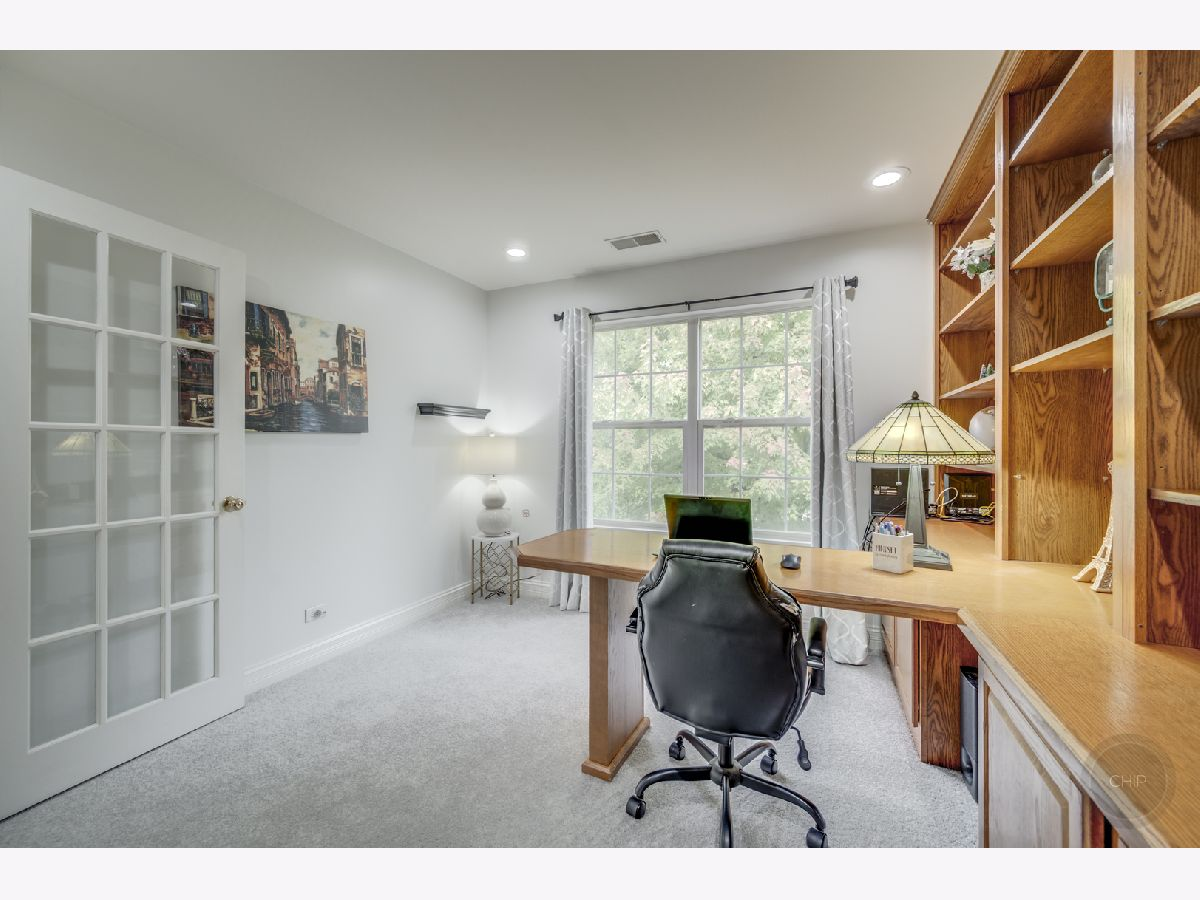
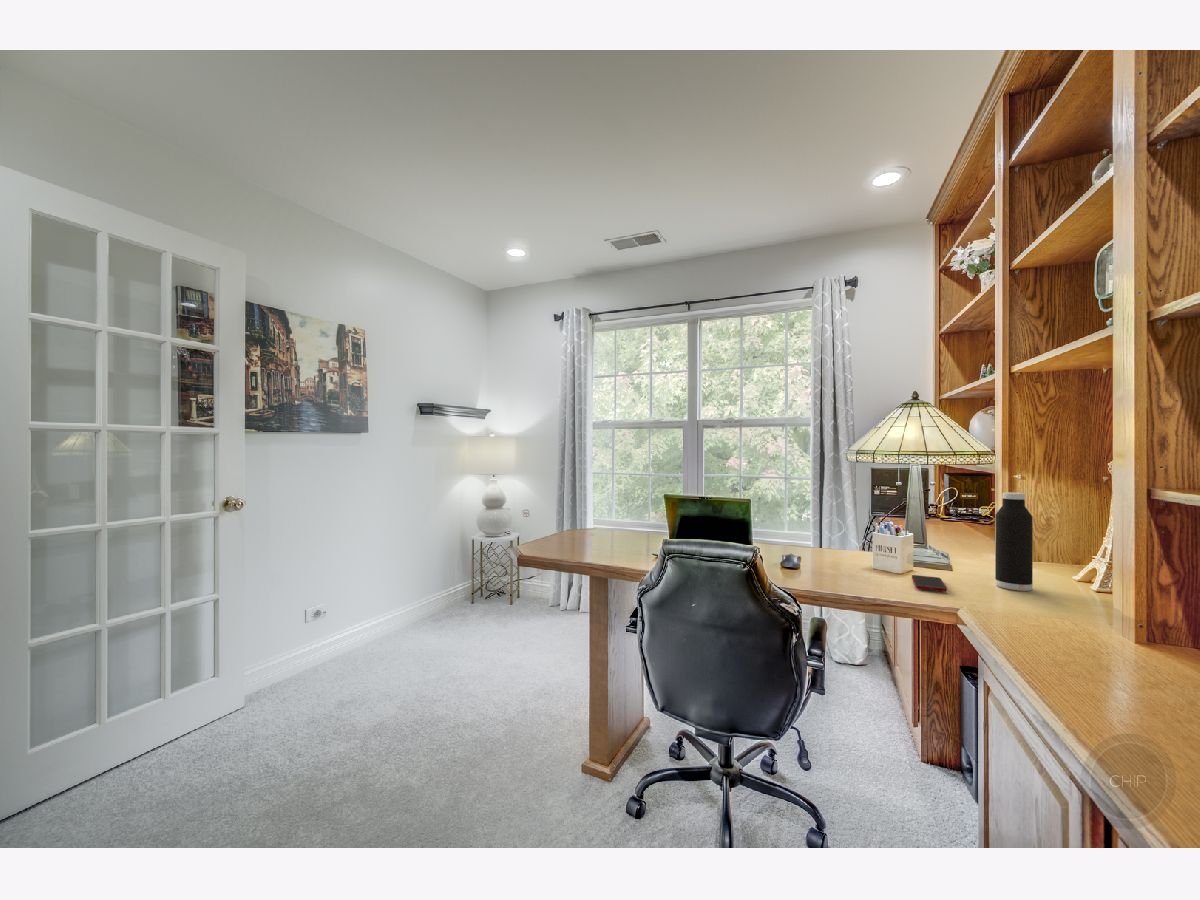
+ cell phone [911,574,948,592]
+ water bottle [994,491,1034,592]
